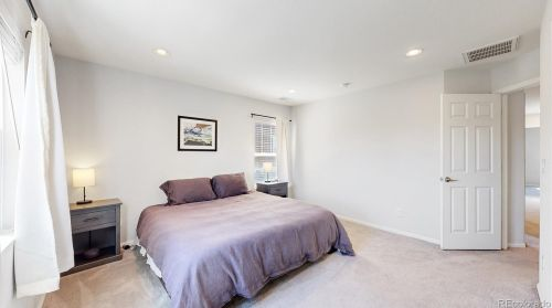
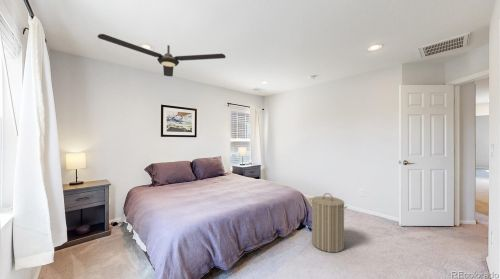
+ laundry hamper [309,192,348,253]
+ ceiling fan [96,33,227,77]
